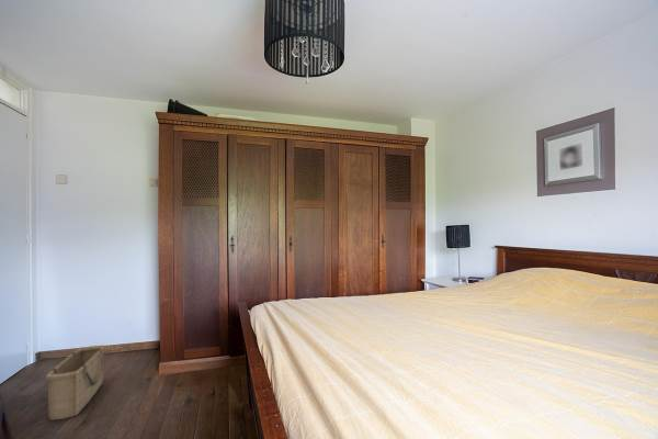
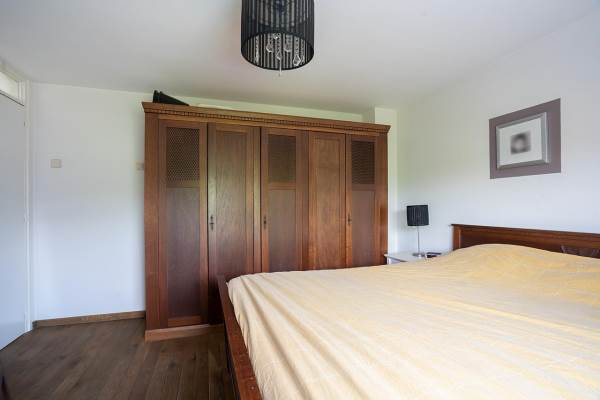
- basket [45,345,105,421]
